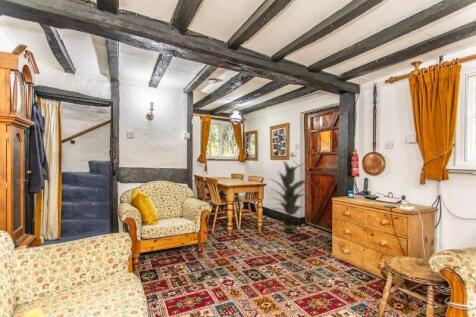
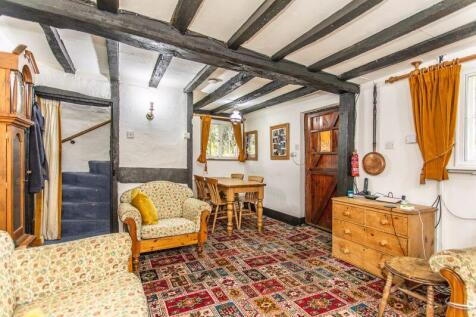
- indoor plant [264,160,312,234]
